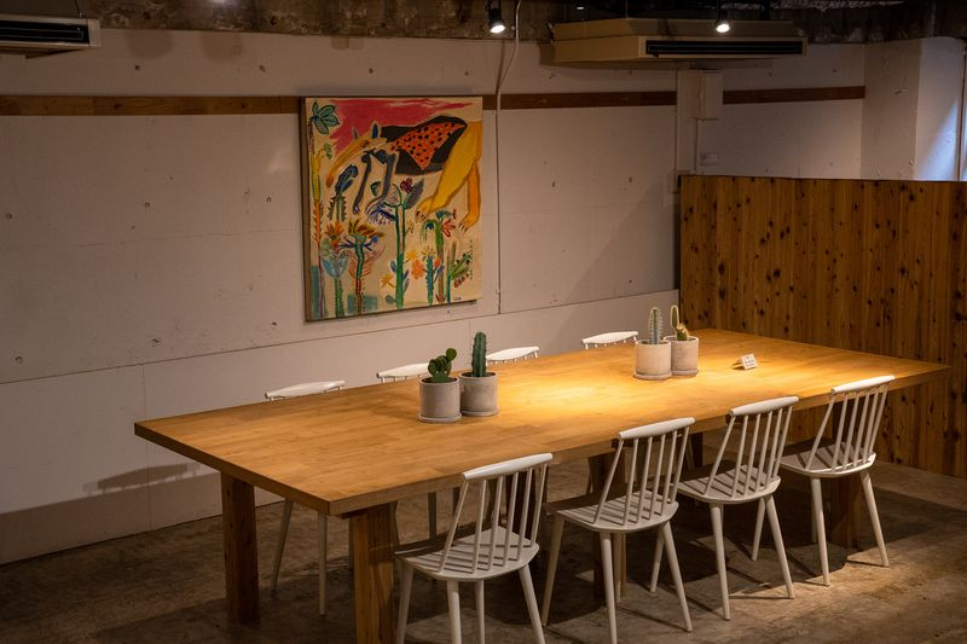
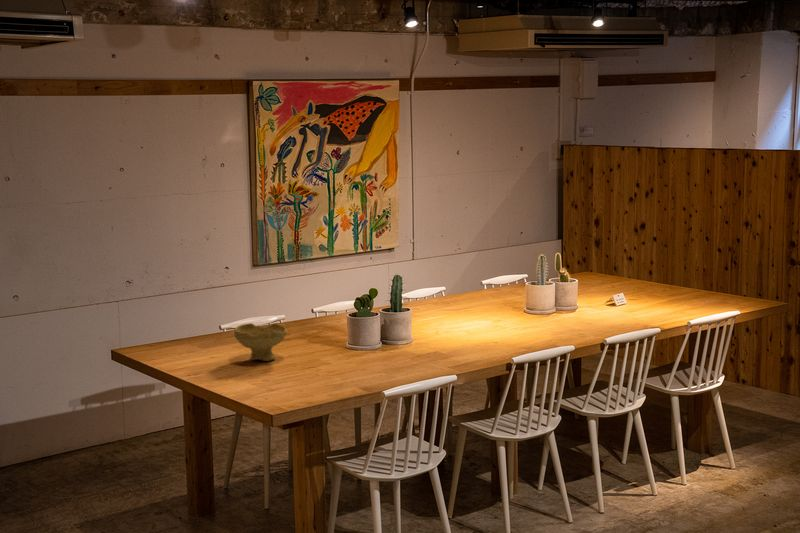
+ bowl [233,322,288,362]
